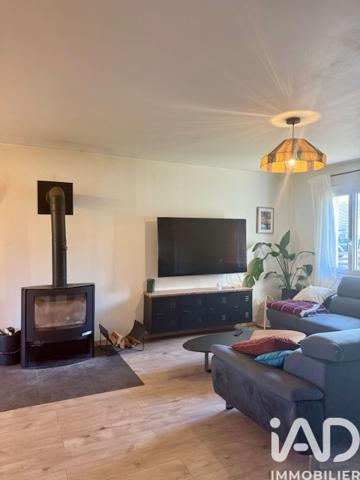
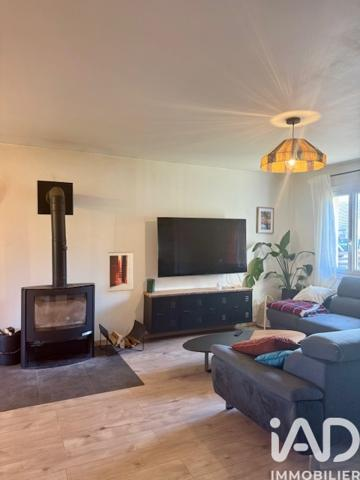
+ wall art [107,251,134,293]
